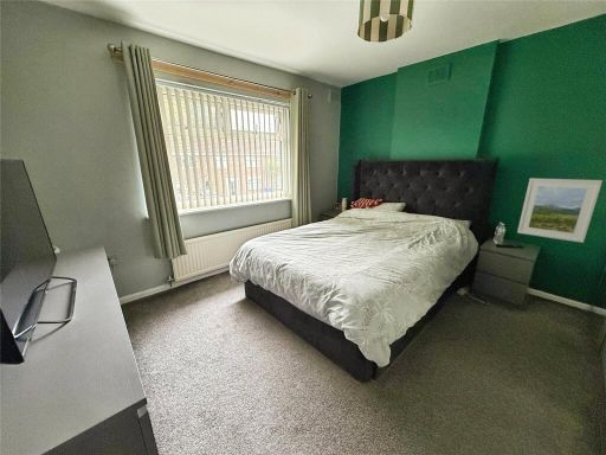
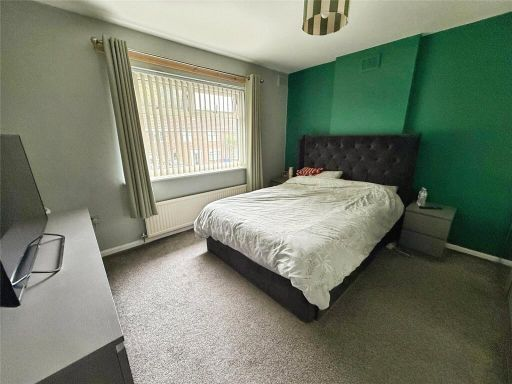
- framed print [516,177,604,244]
